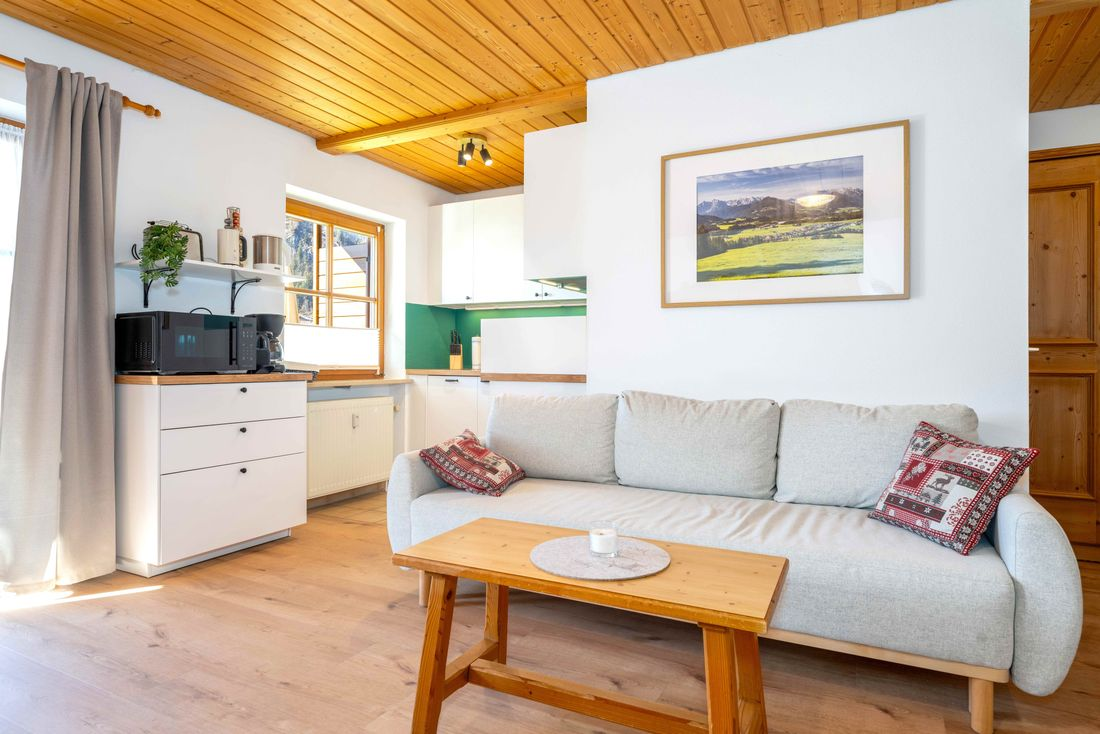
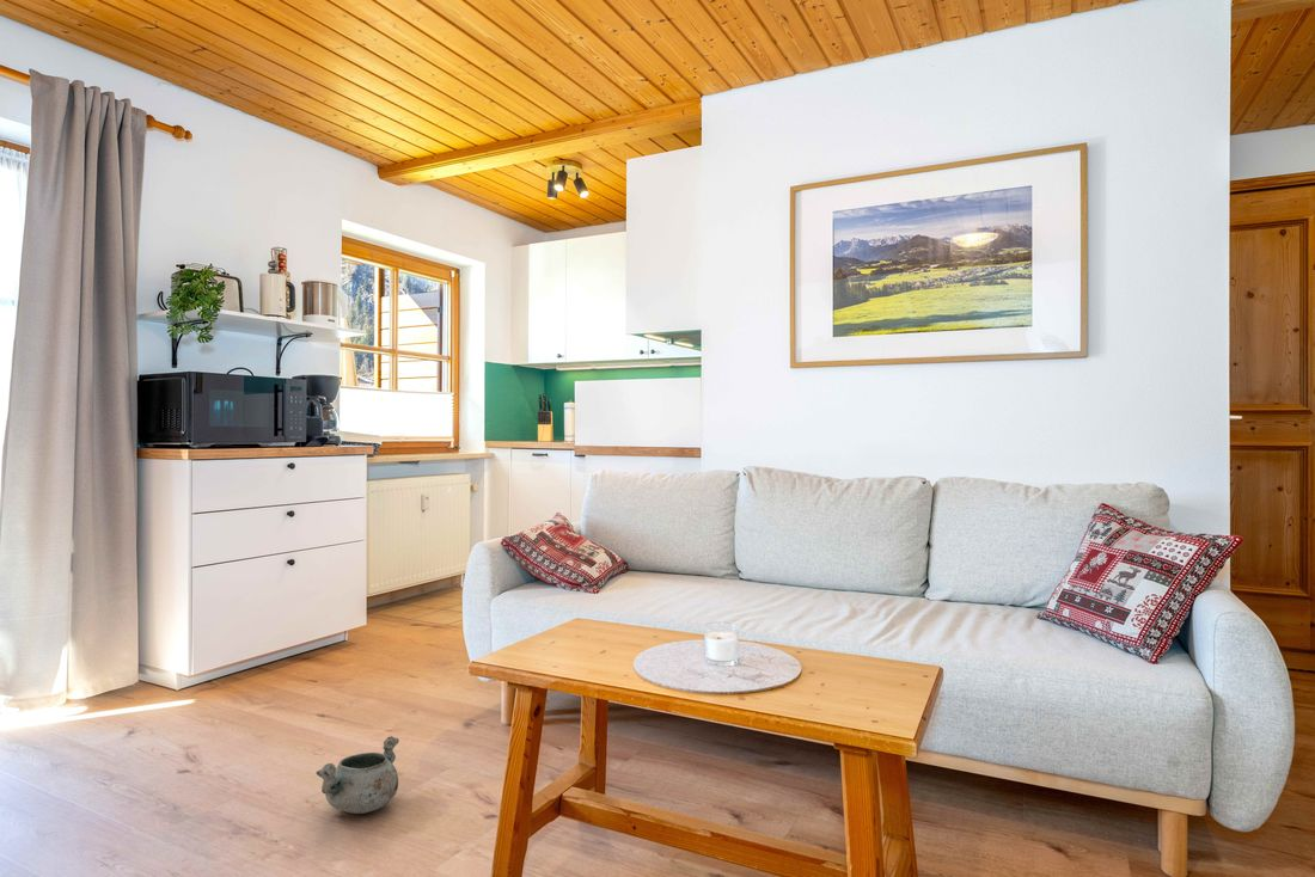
+ decorative bowl [314,735,400,815]
